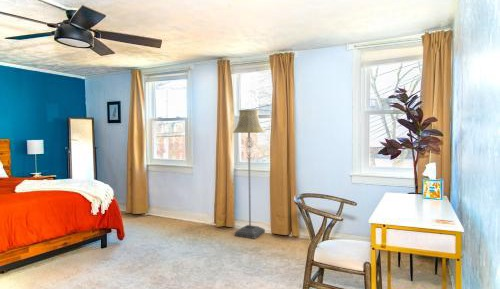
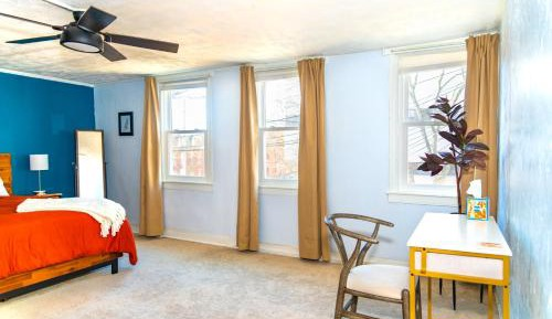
- floor lamp [232,109,266,240]
